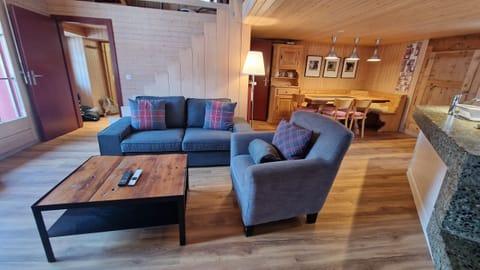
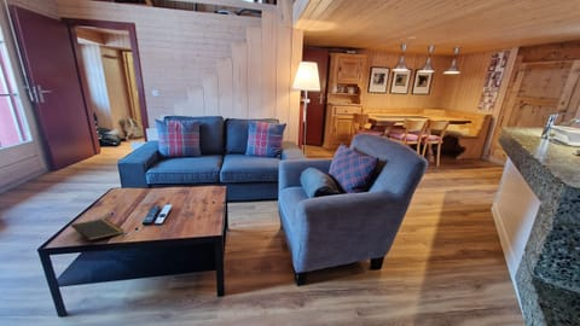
+ notepad [70,217,126,248]
